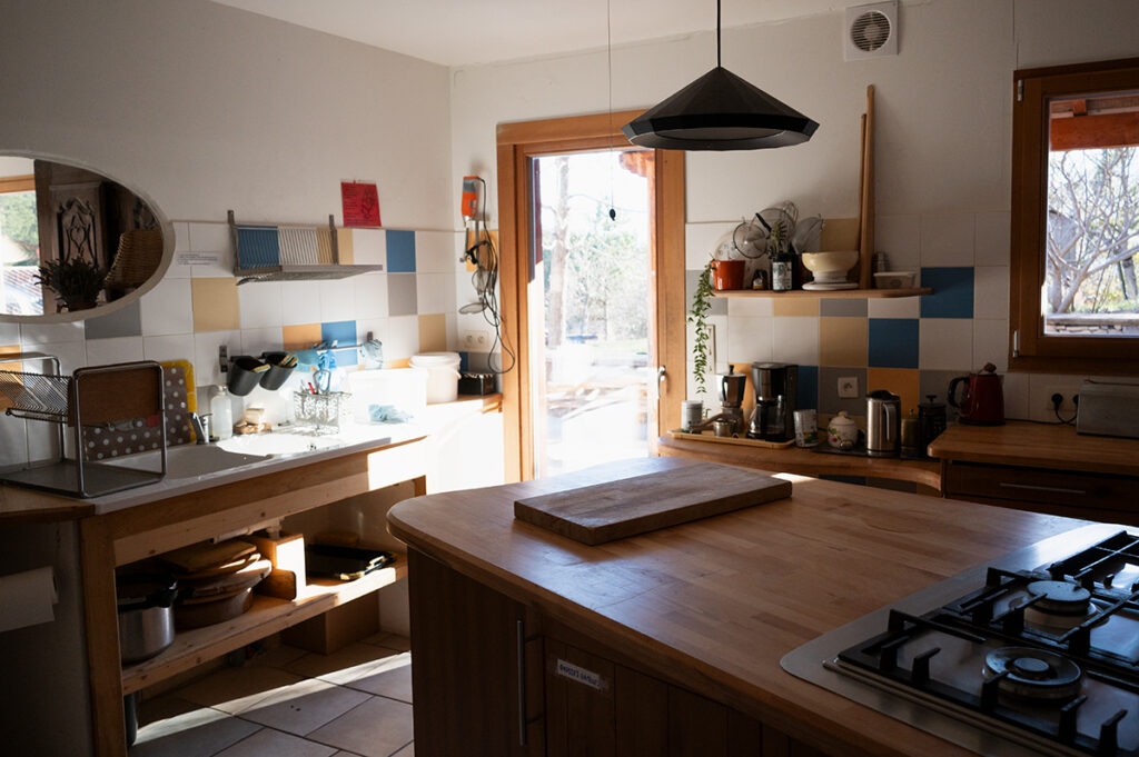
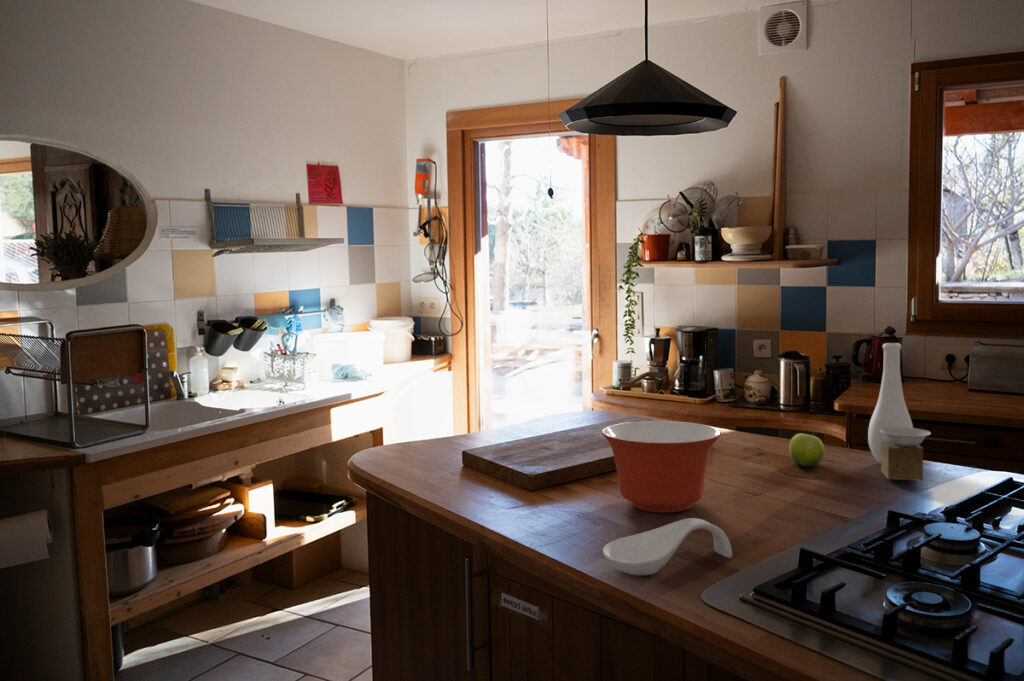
+ mixing bowl [601,420,722,513]
+ fruit [788,431,826,468]
+ spoon rest [602,517,733,576]
+ vase [867,342,932,481]
